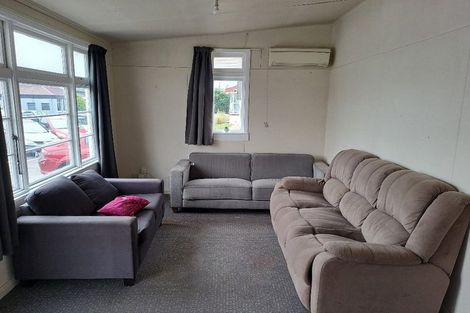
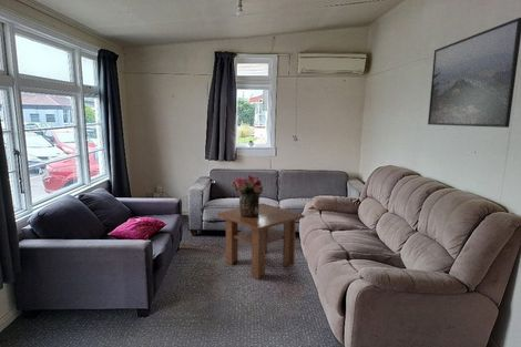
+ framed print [427,17,521,129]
+ bouquet [231,174,264,217]
+ coffee table [216,202,306,280]
